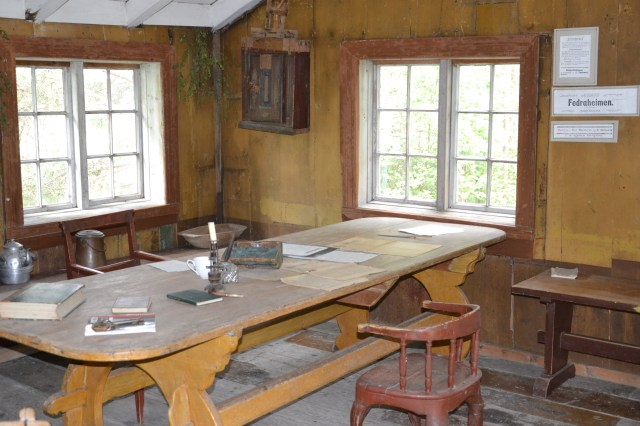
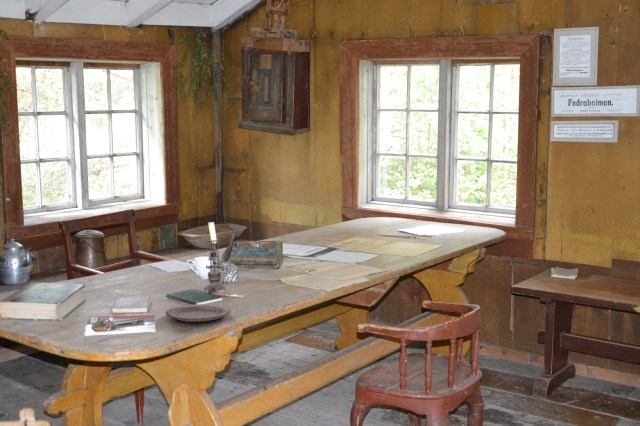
+ plate [165,303,232,323]
